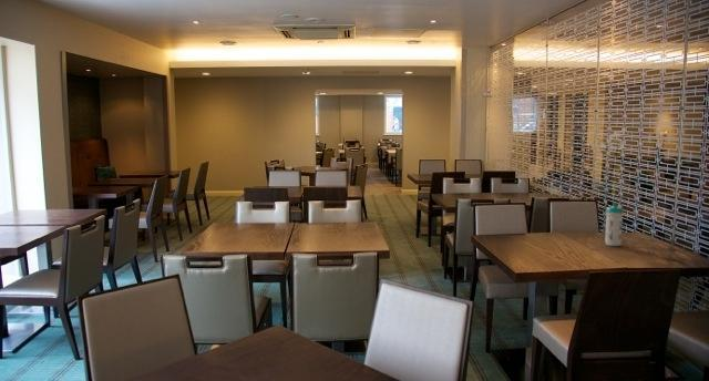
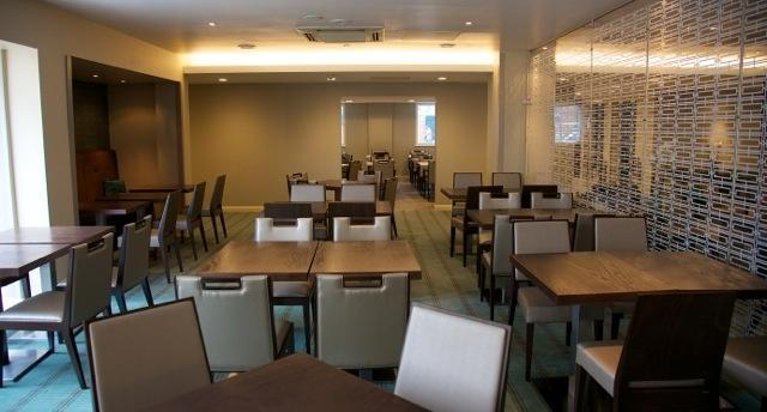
- water bottle [604,202,625,247]
